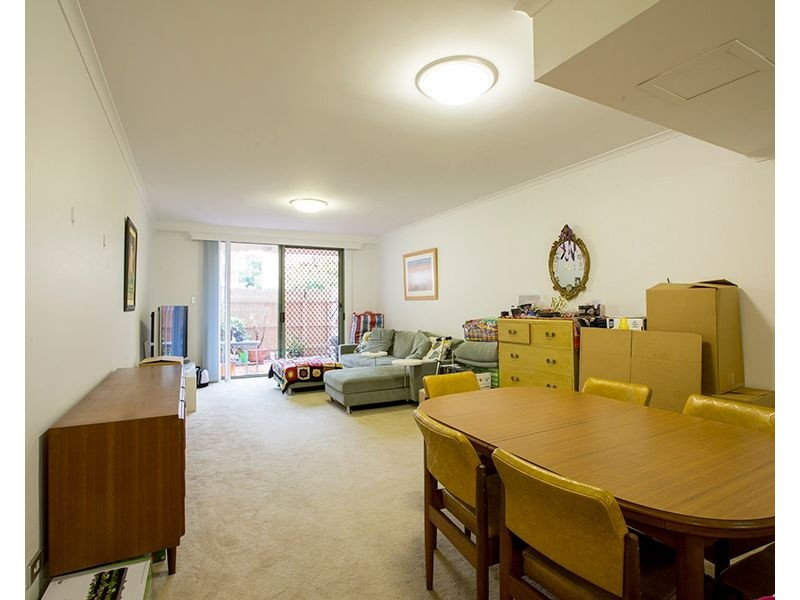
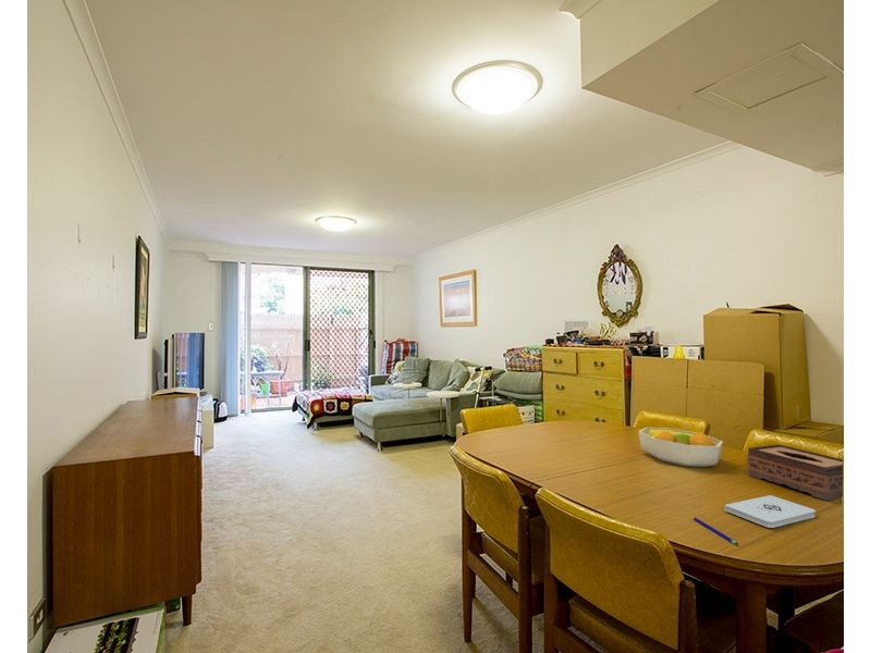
+ notepad [724,494,817,529]
+ pen [692,517,739,546]
+ fruit bowl [637,427,724,468]
+ tissue box [746,443,844,502]
